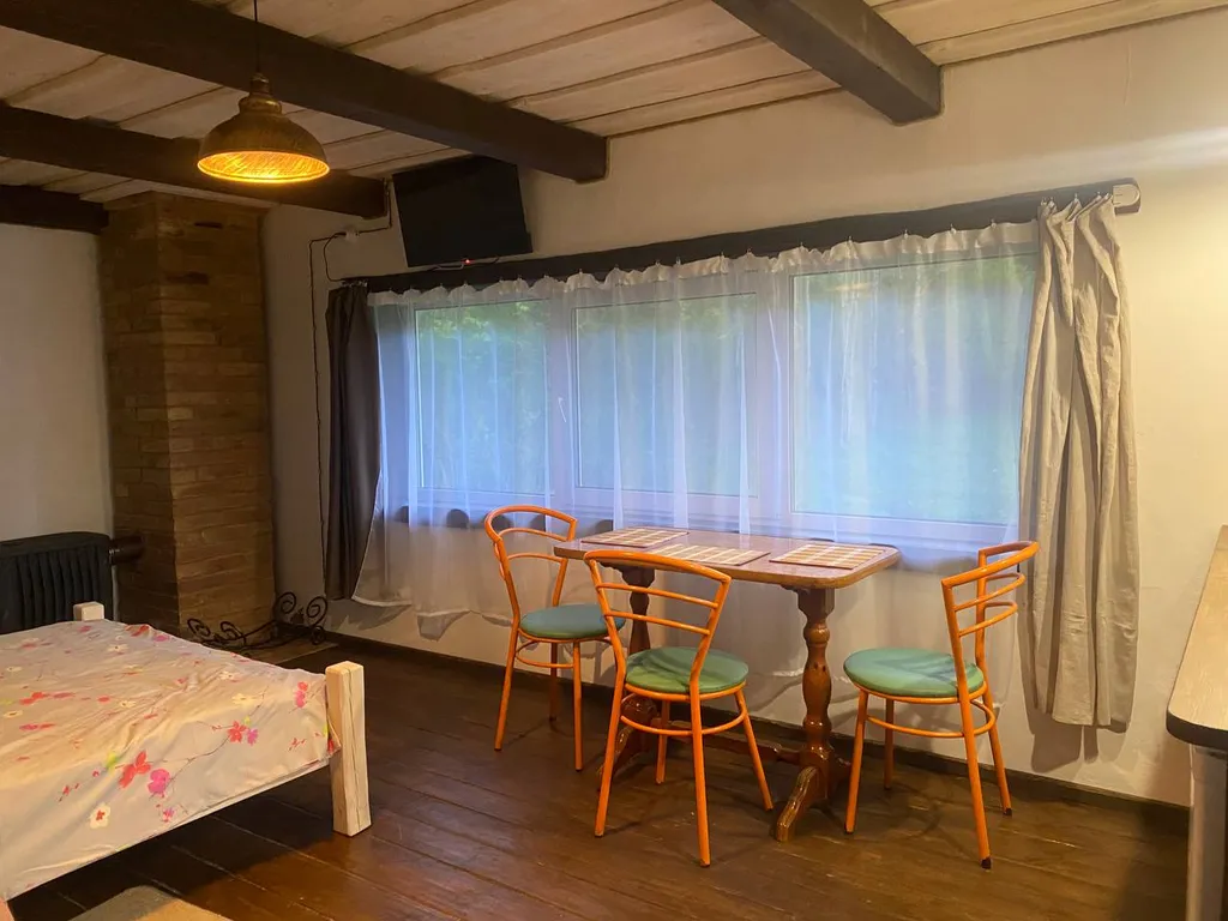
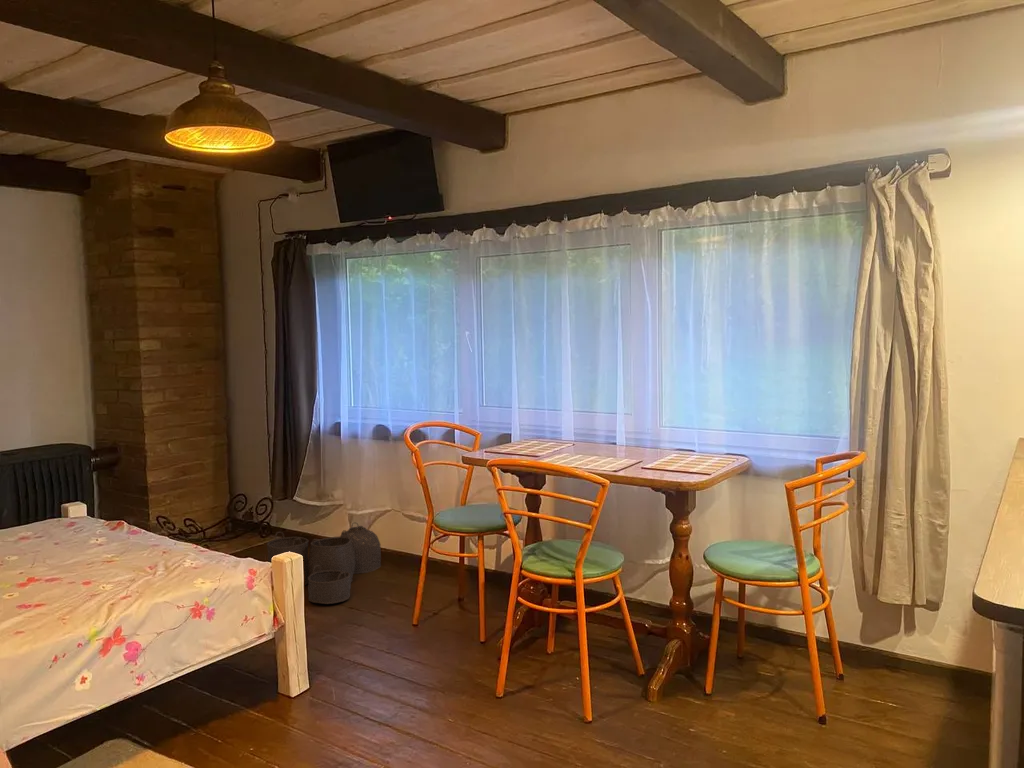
+ woven basket [266,522,382,605]
